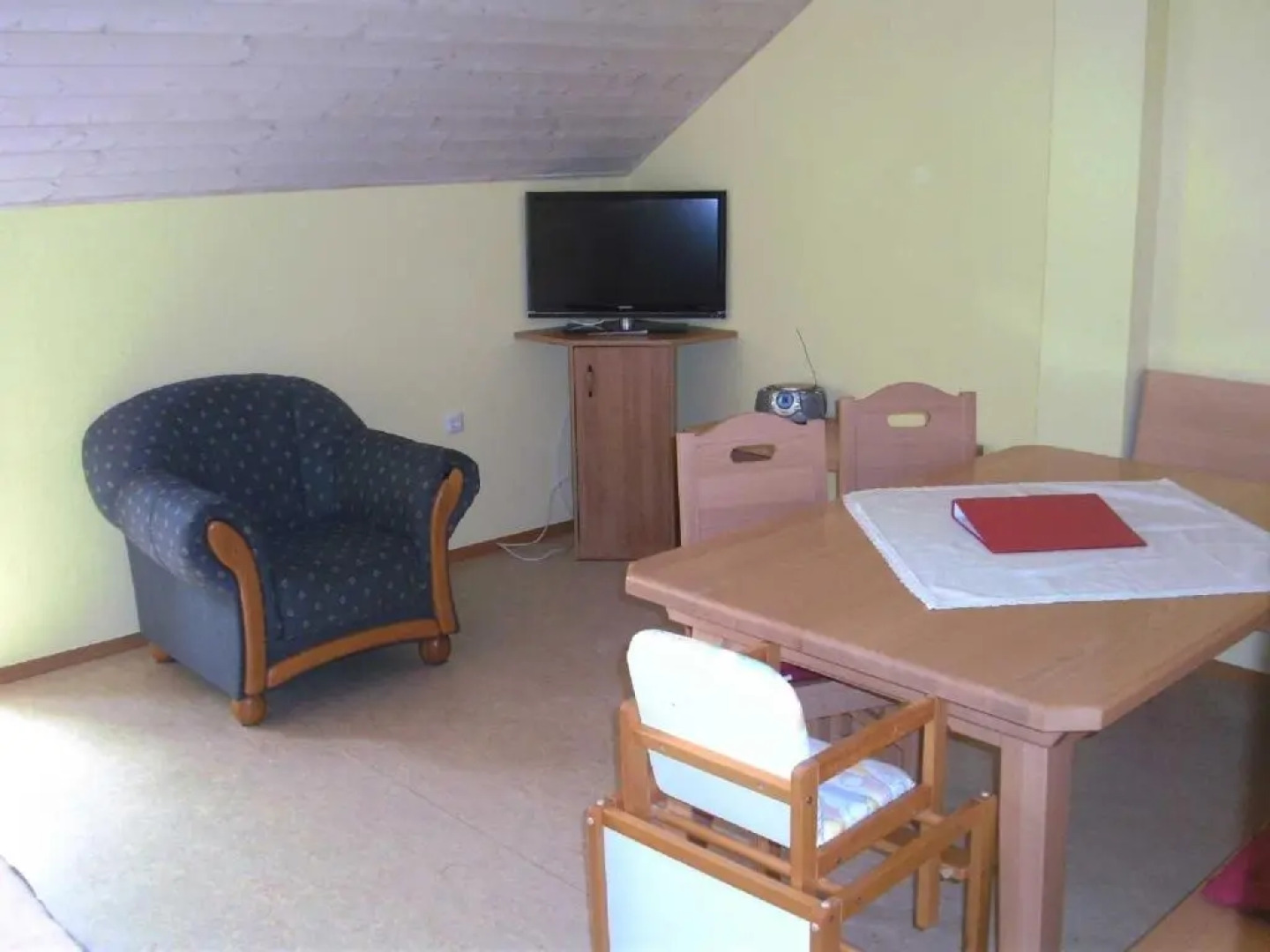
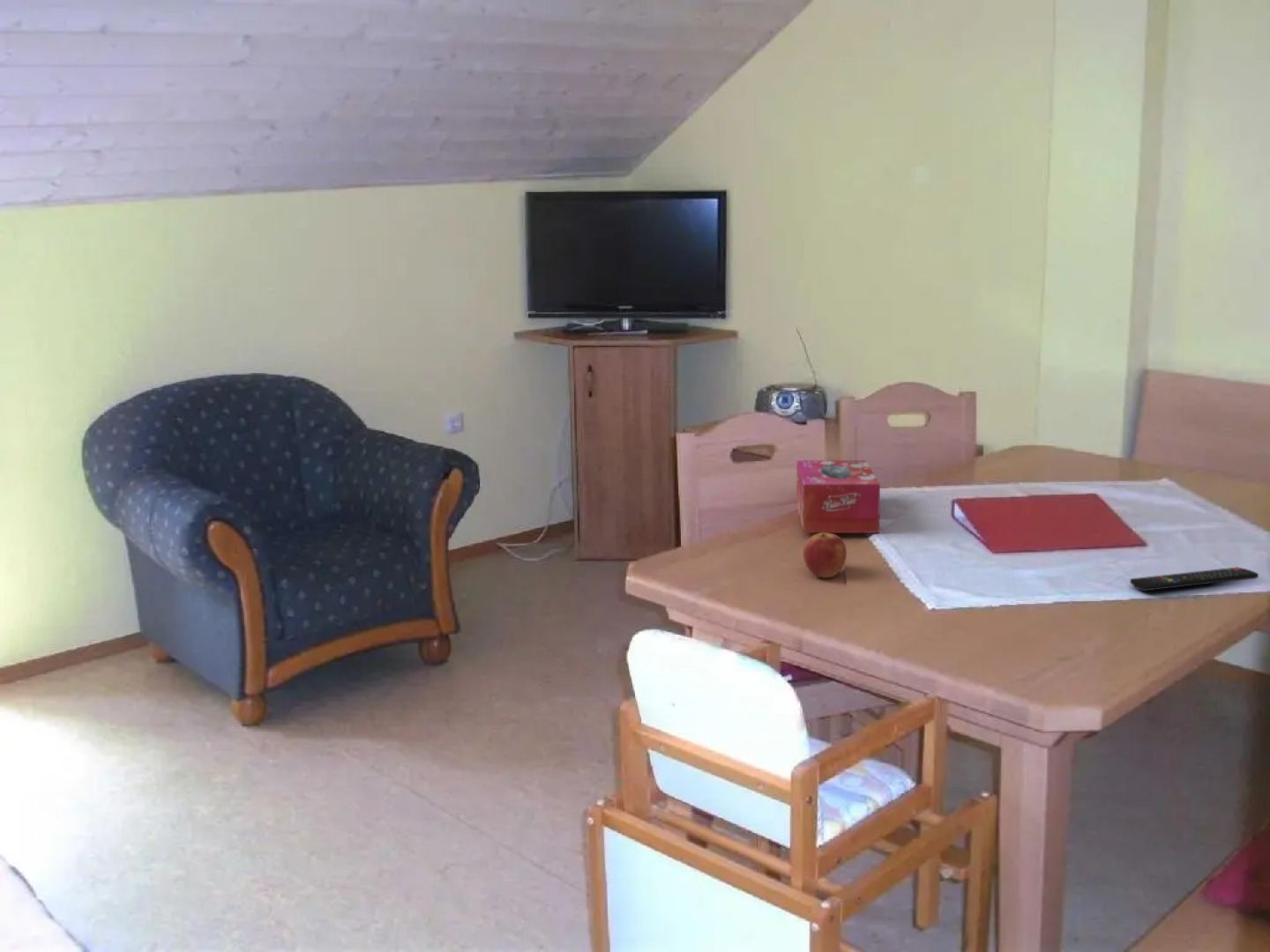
+ apple [803,532,848,579]
+ tissue box [796,459,881,533]
+ remote control [1129,566,1259,592]
